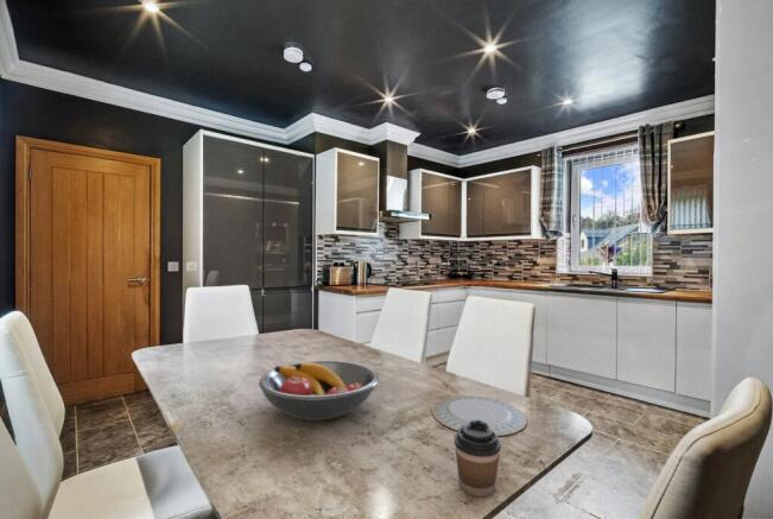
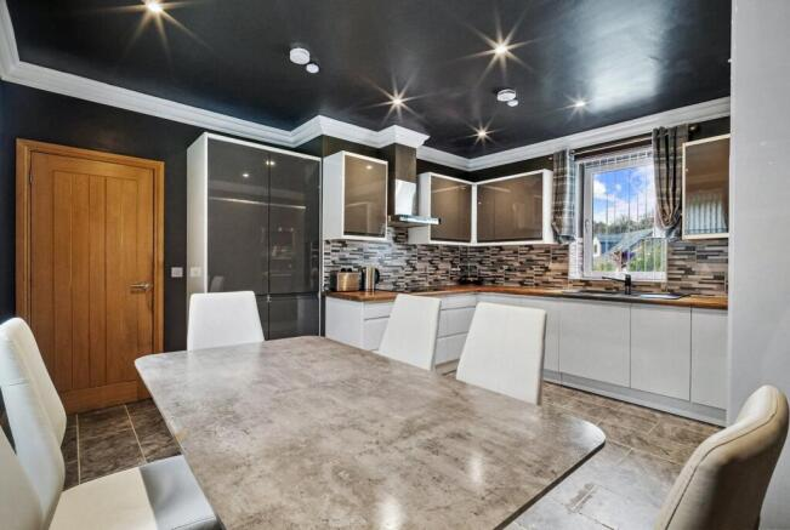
- chinaware [431,394,528,437]
- coffee cup [454,420,502,498]
- fruit bowl [258,360,380,422]
